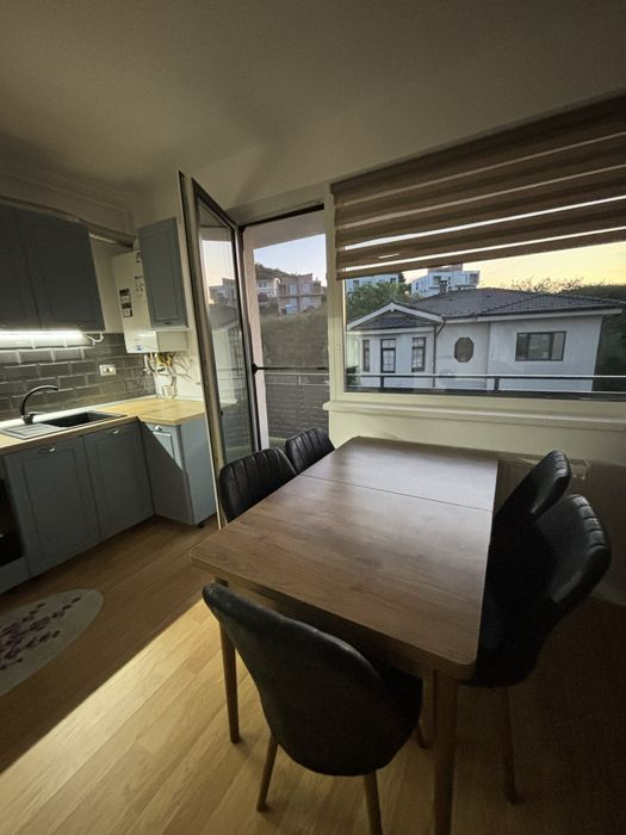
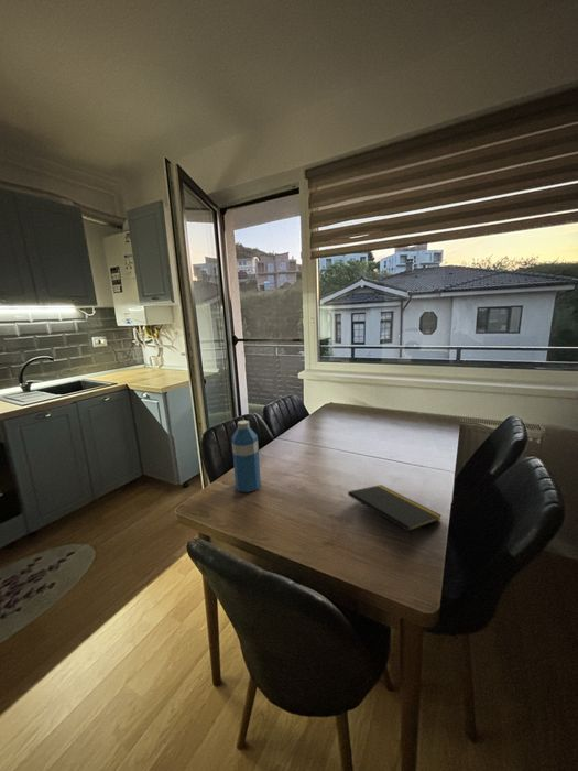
+ water bottle [230,420,262,493]
+ notepad [347,484,443,543]
